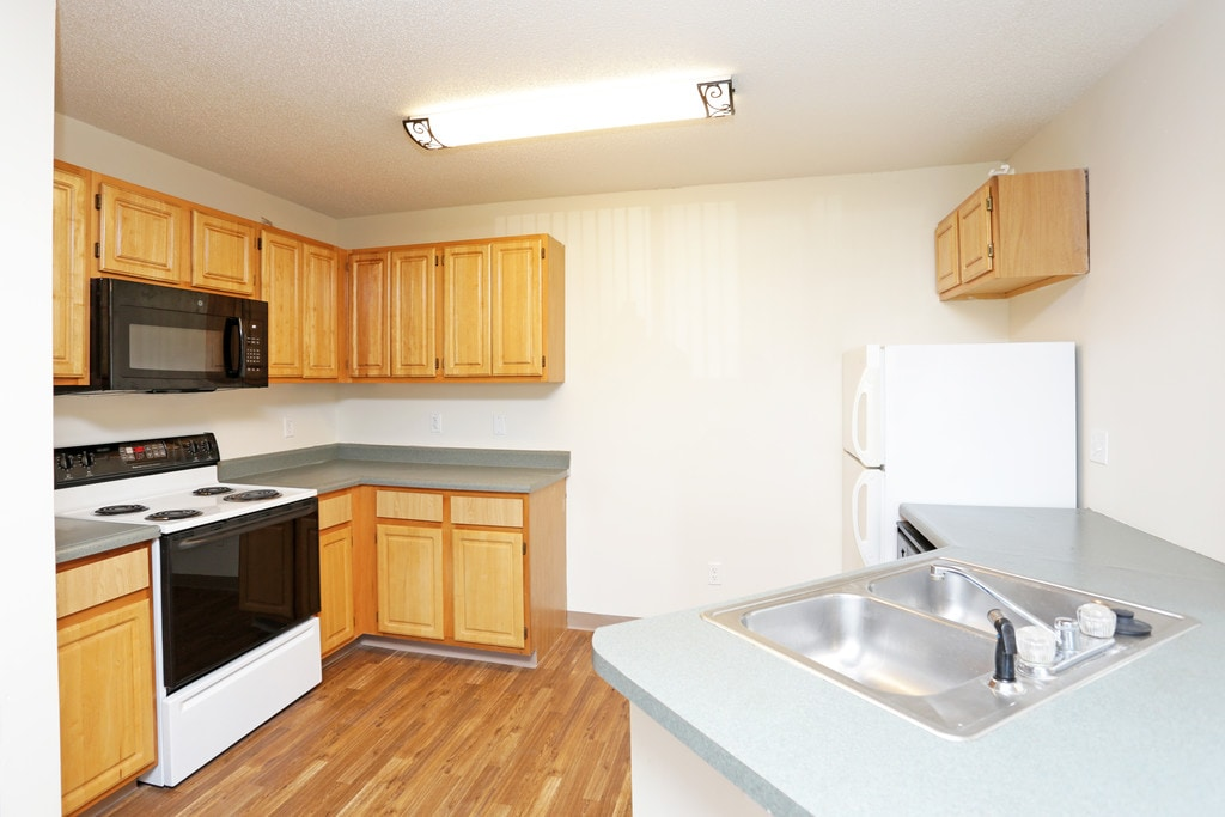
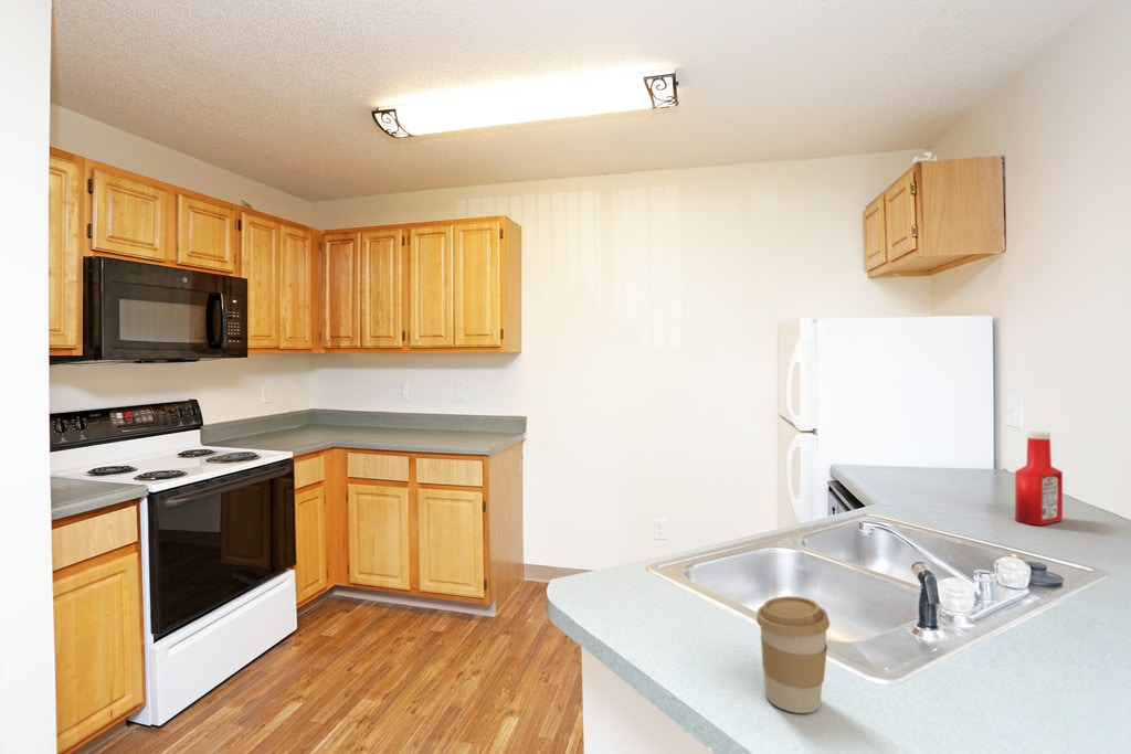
+ coffee cup [755,595,831,714]
+ soap bottle [1014,431,1064,527]
